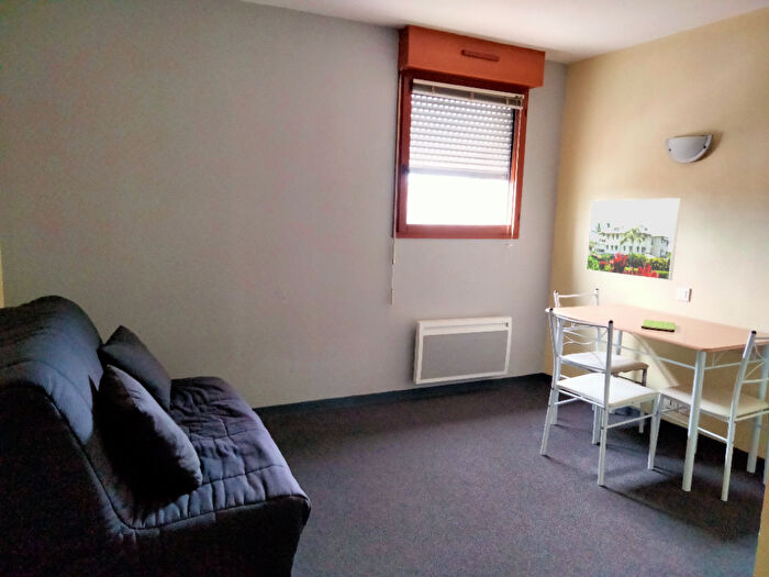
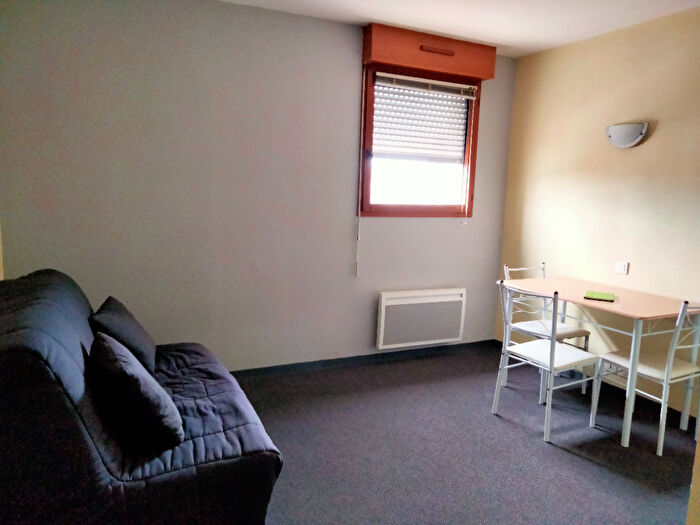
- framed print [584,197,682,281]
